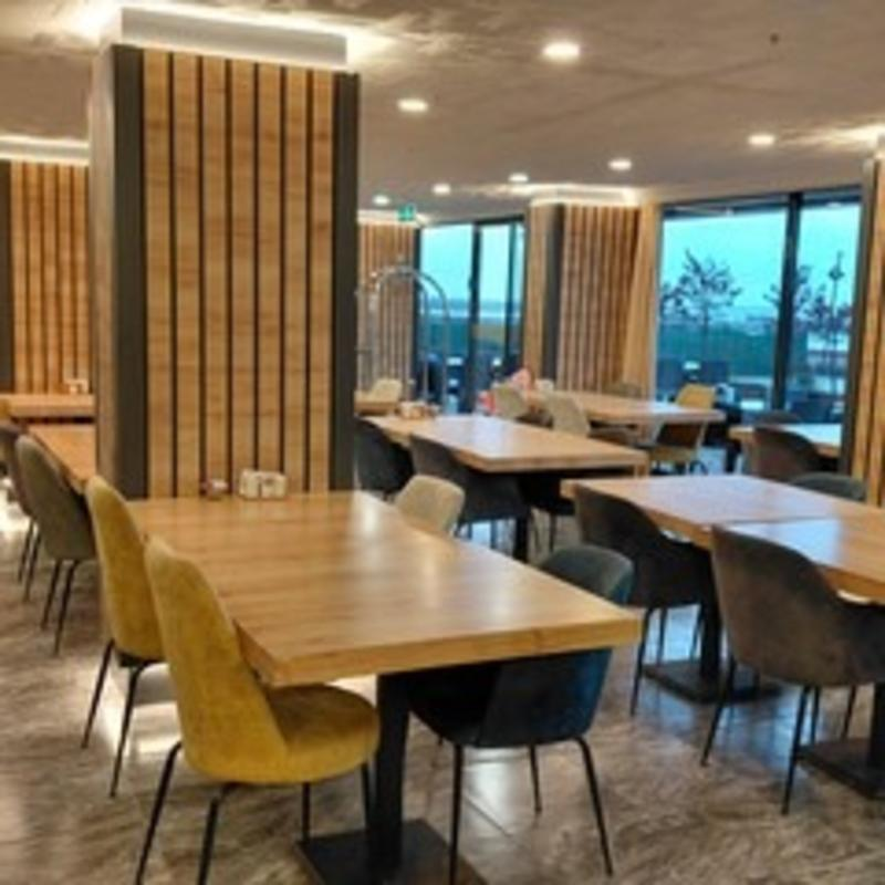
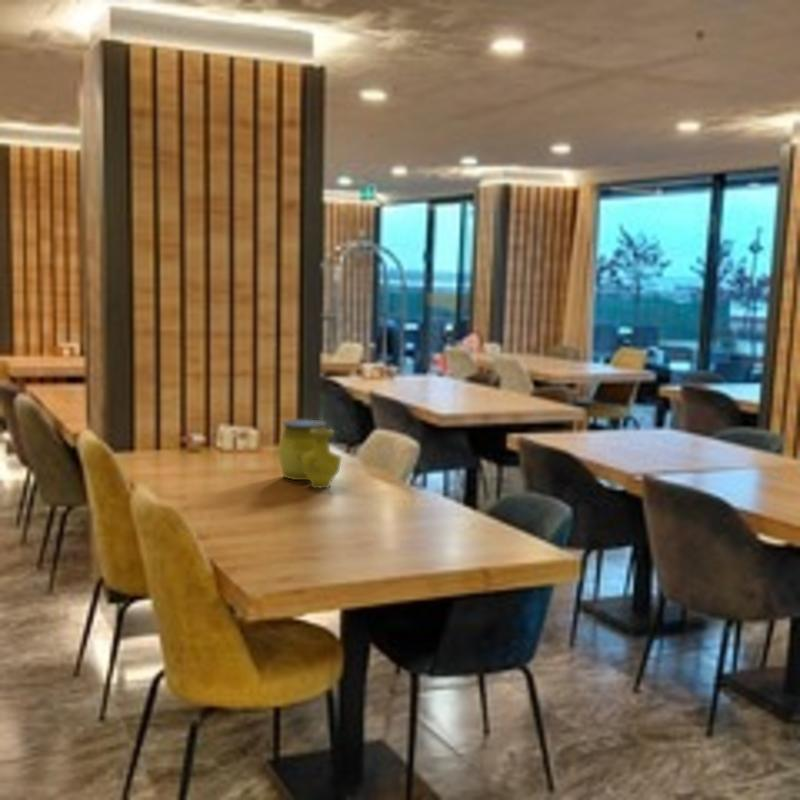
+ decorative vase [277,419,343,489]
